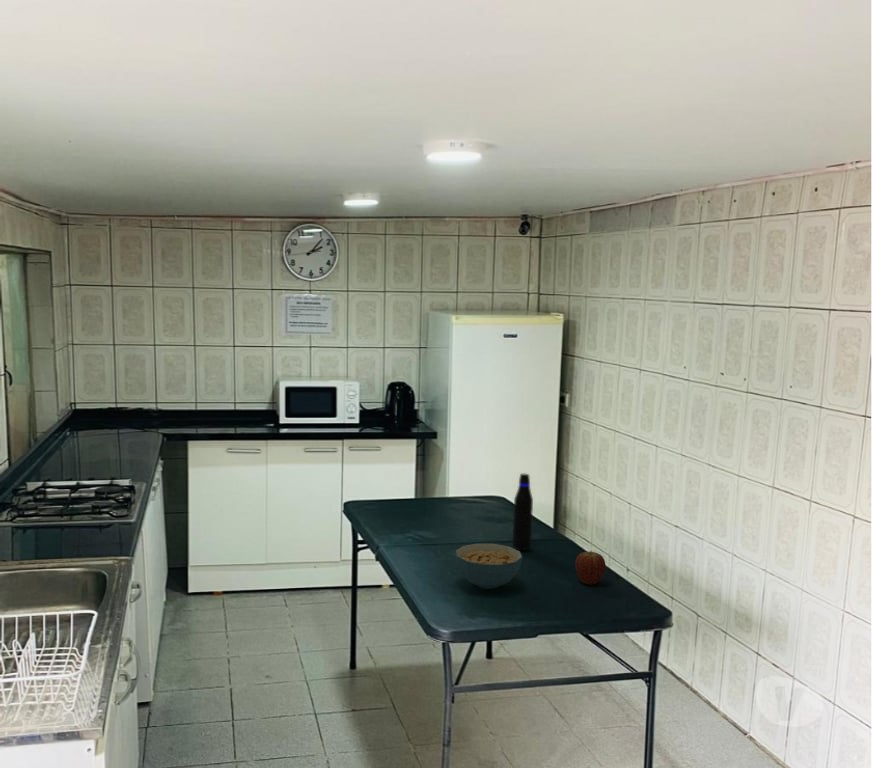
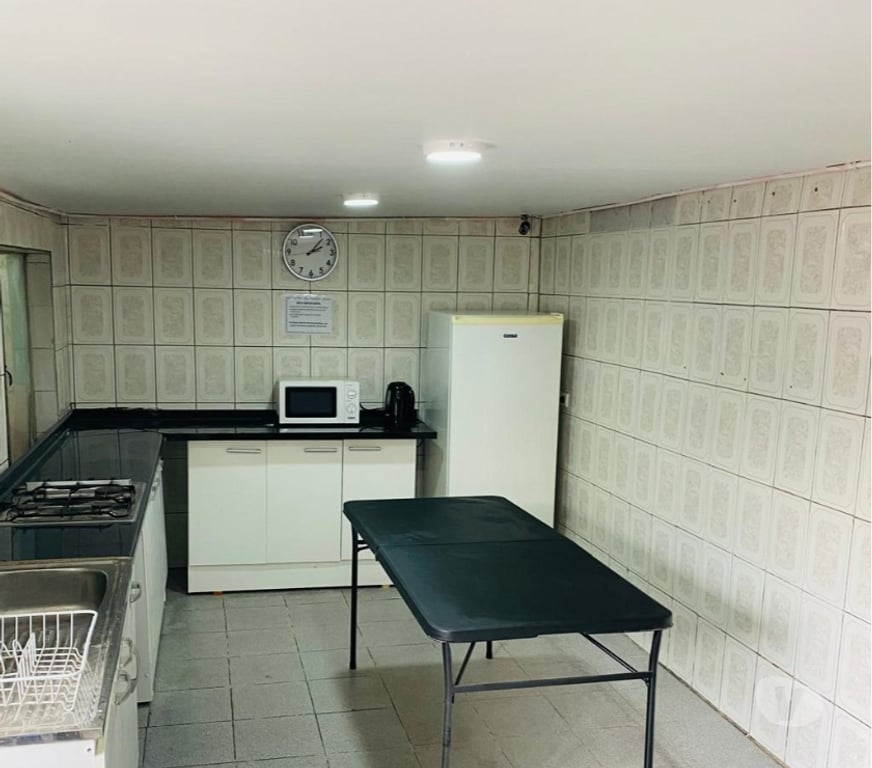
- cereal bowl [455,543,523,590]
- water bottle [511,473,534,552]
- fruit [574,551,606,585]
